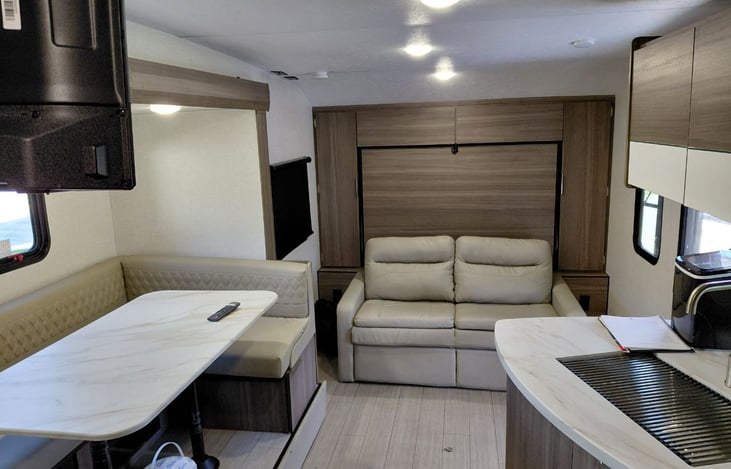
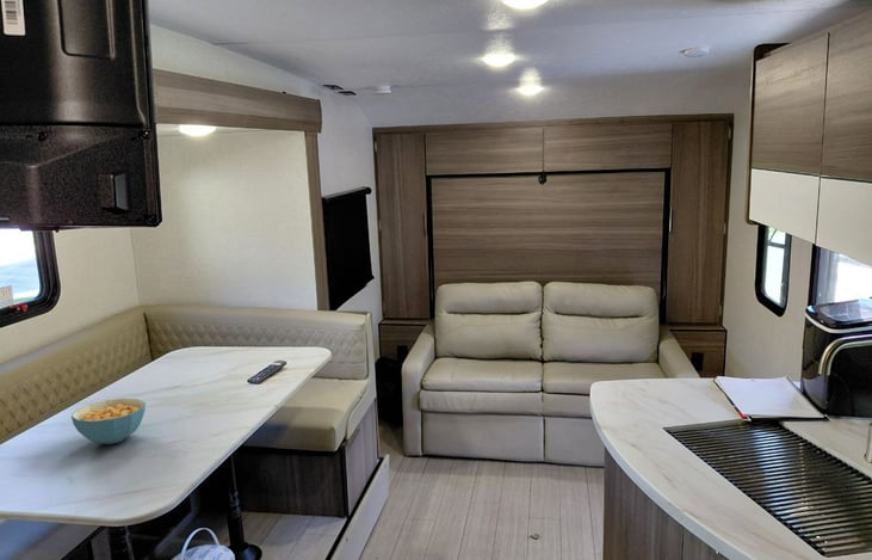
+ cereal bowl [70,398,147,445]
